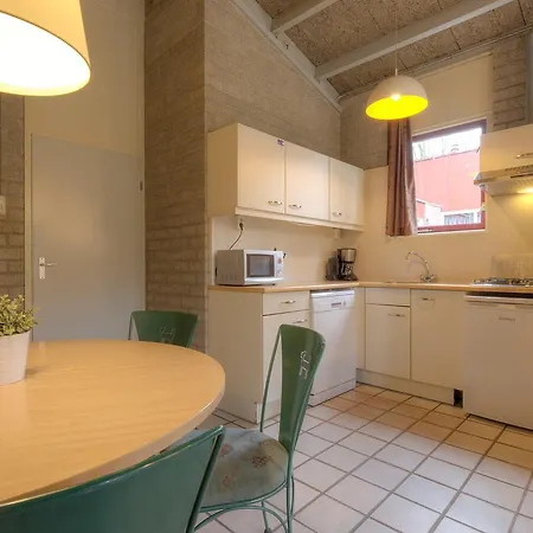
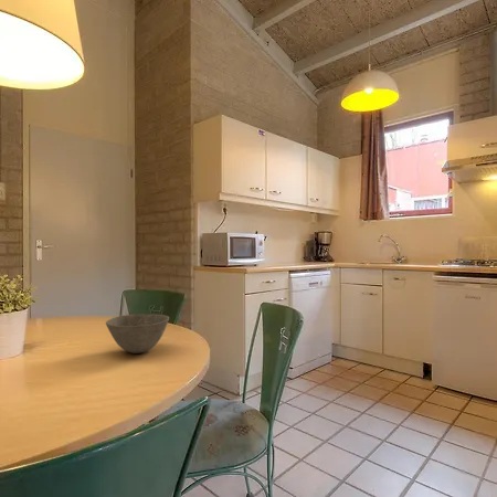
+ bowl [105,314,170,355]
